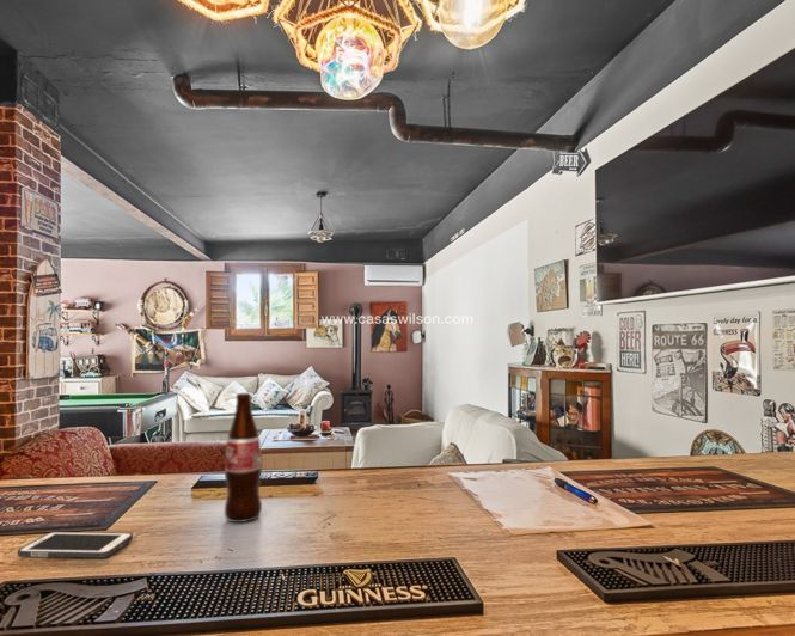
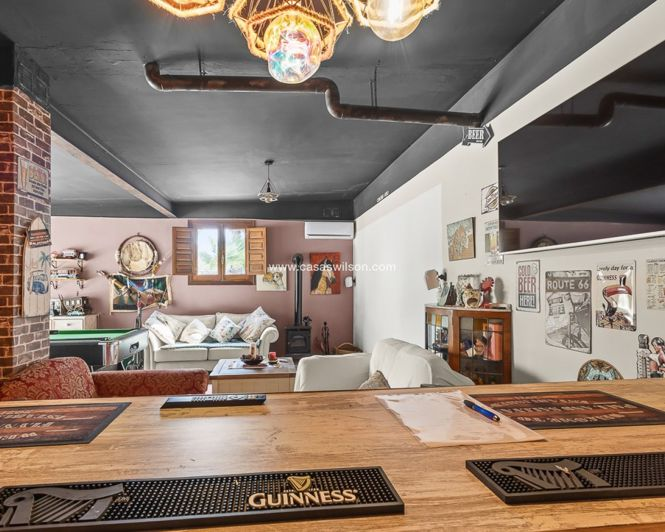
- cell phone [17,531,134,559]
- bottle [224,392,263,524]
